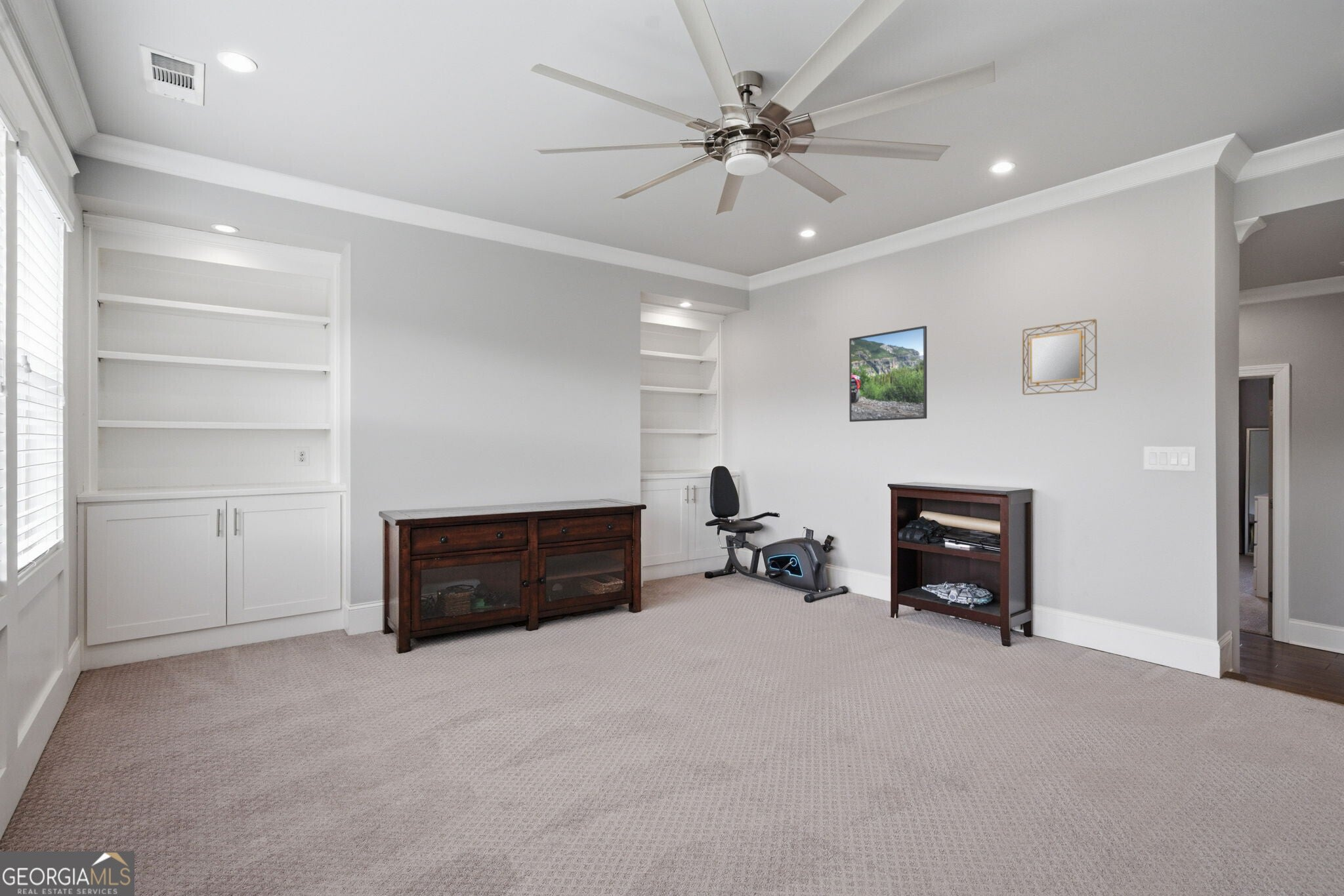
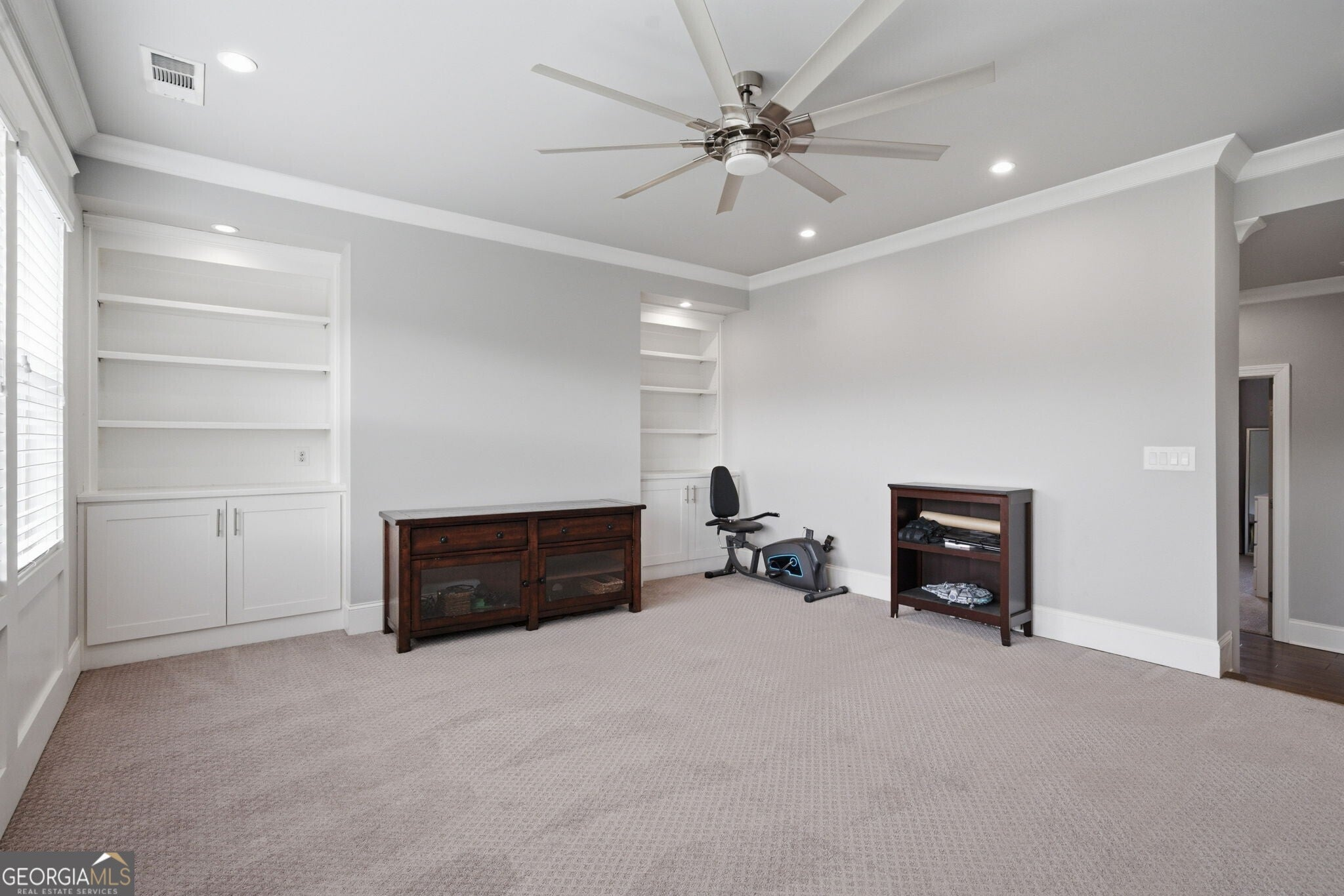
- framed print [849,325,927,422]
- home mirror [1022,318,1097,396]
